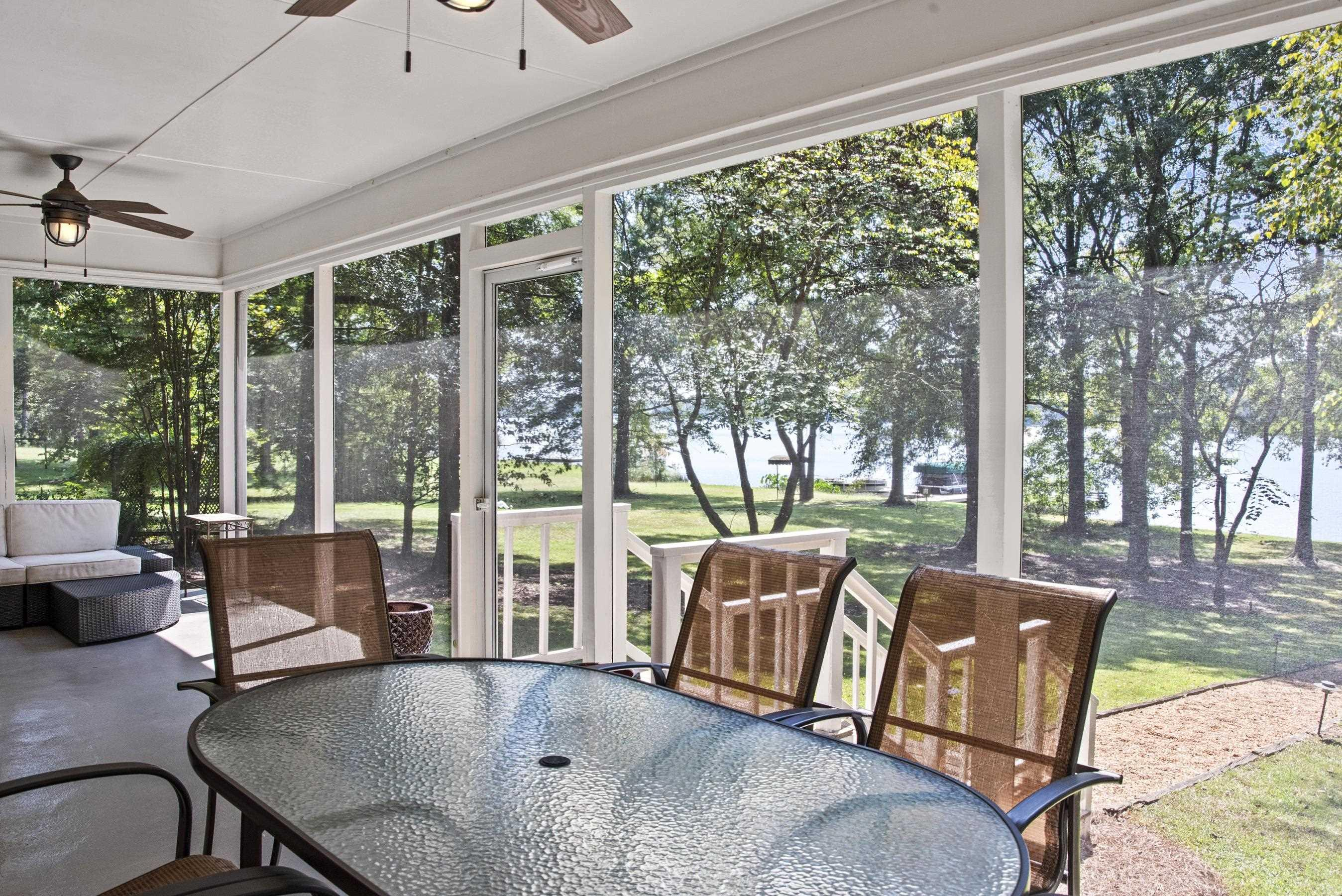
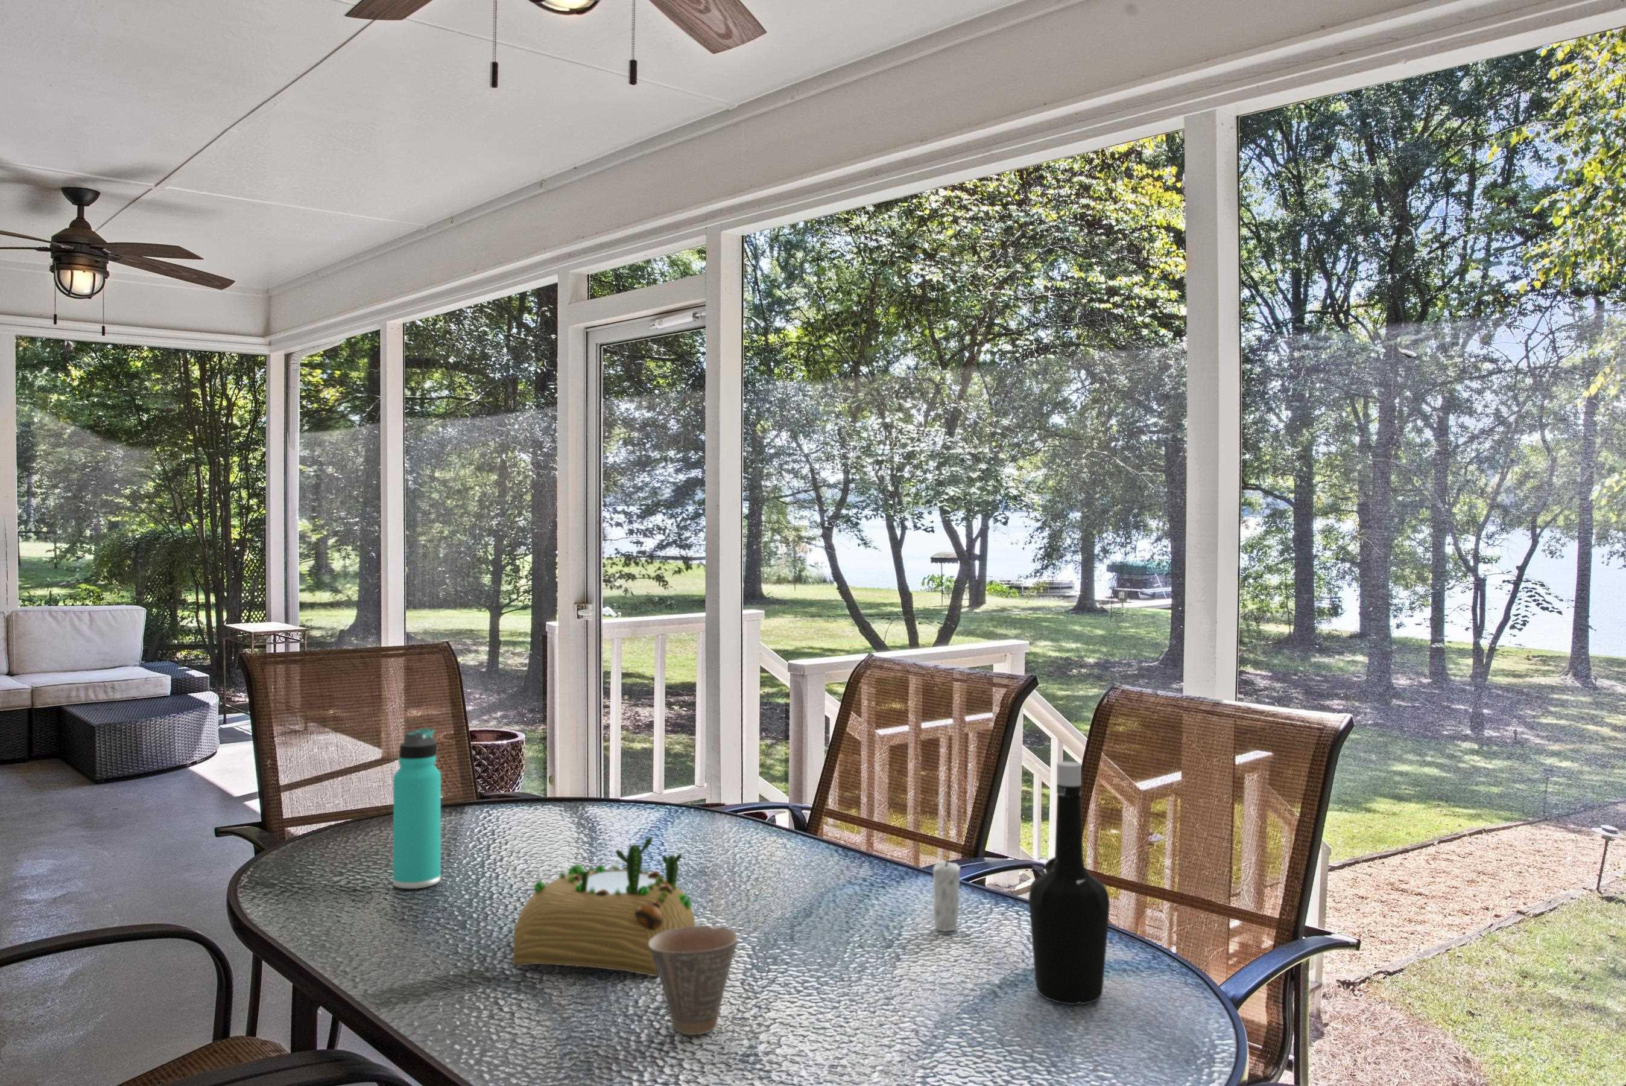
+ candle [933,851,961,932]
+ bottle [1027,761,1111,1005]
+ succulent planter [513,836,695,977]
+ thermos bottle [393,727,441,890]
+ cup [648,925,738,1035]
